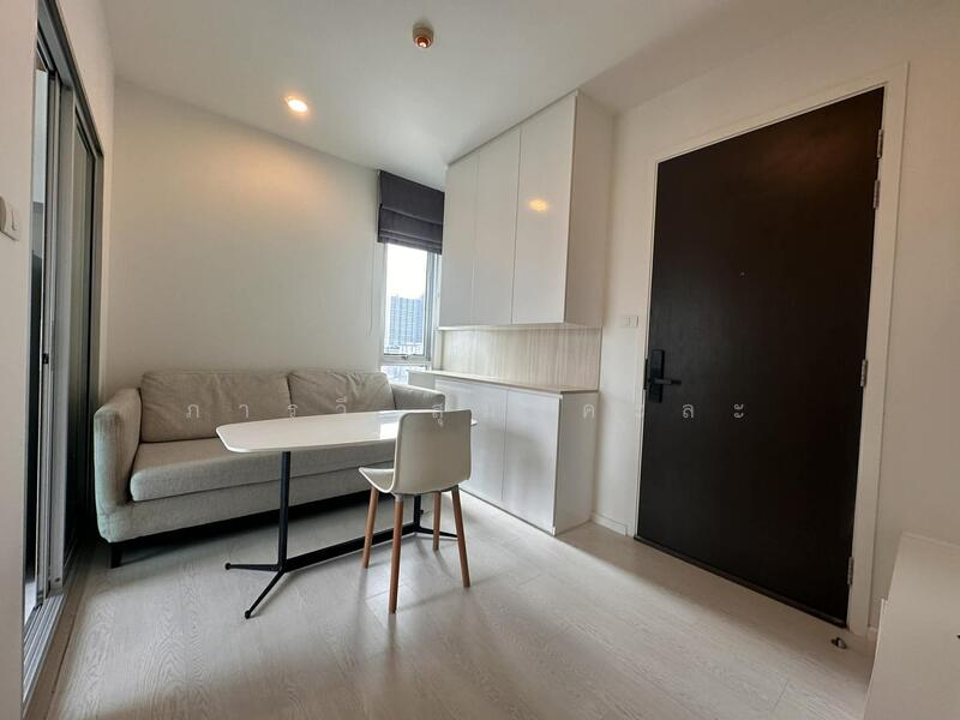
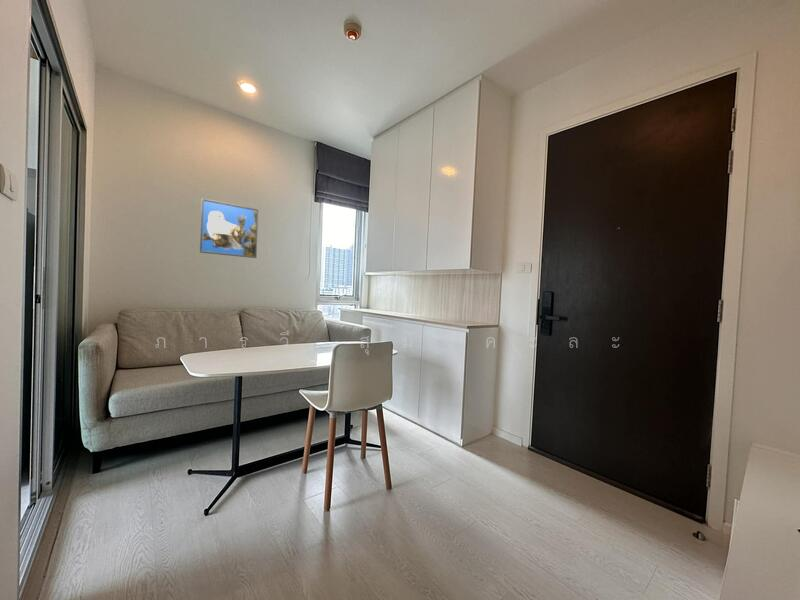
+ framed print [199,197,260,259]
